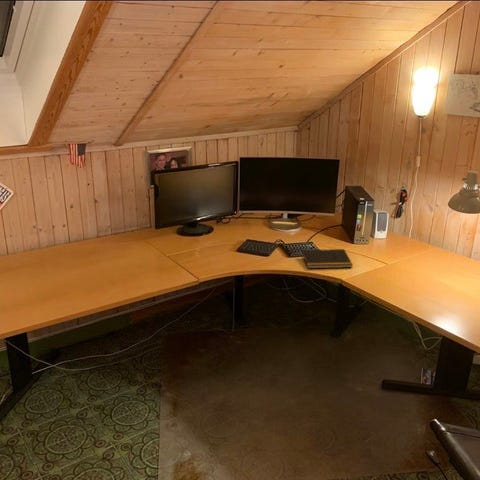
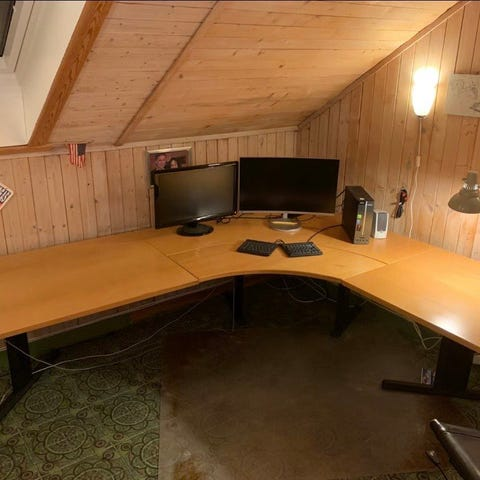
- notepad [300,248,354,269]
